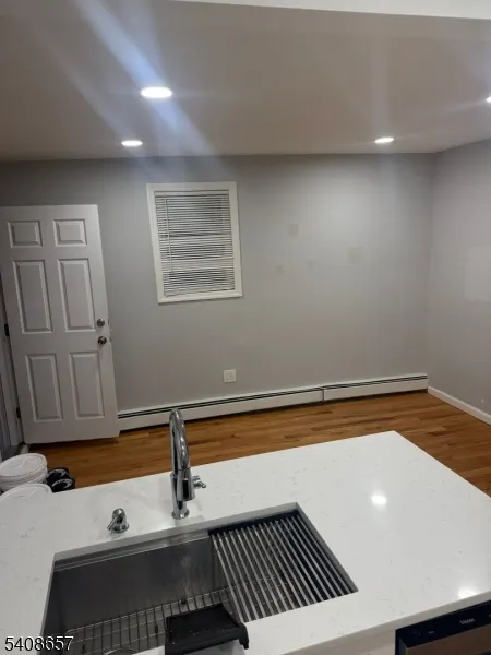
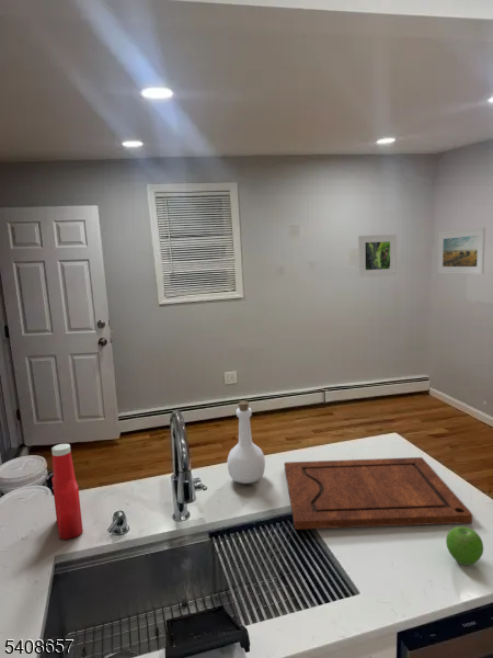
+ bottle [227,400,266,485]
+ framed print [357,234,398,279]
+ cutting board [284,456,473,531]
+ fruit [445,525,484,567]
+ soap bottle [50,443,84,541]
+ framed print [437,226,486,275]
